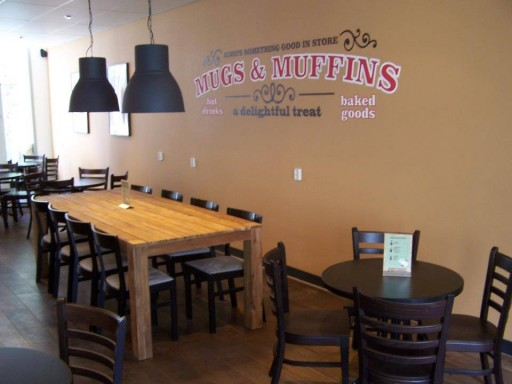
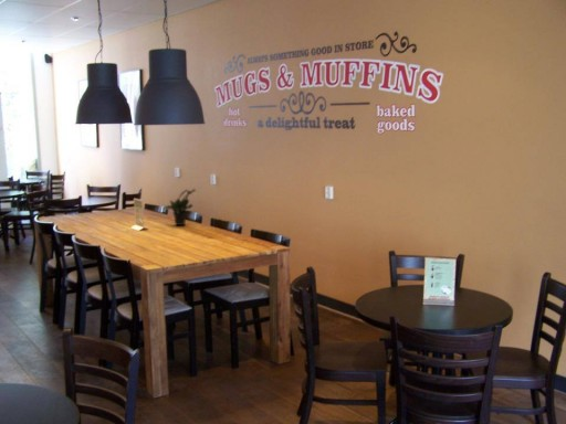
+ potted plant [161,188,197,226]
